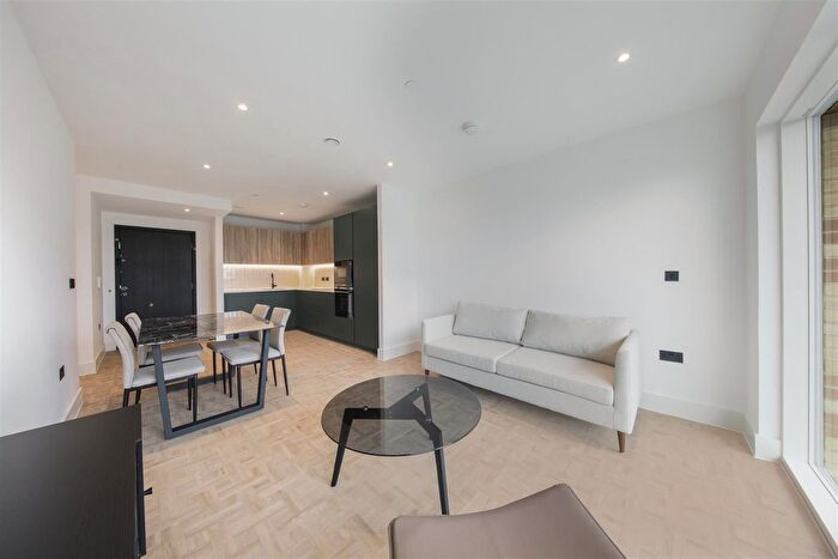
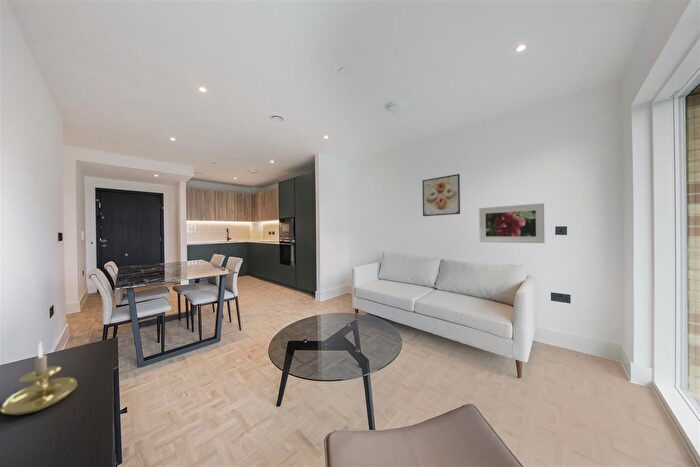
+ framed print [421,173,461,217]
+ candle holder [0,340,78,416]
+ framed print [478,202,546,244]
